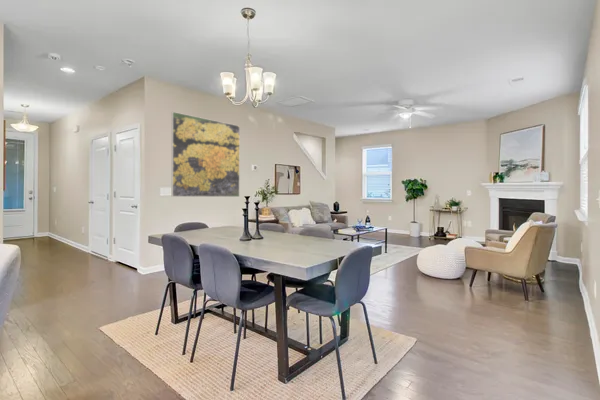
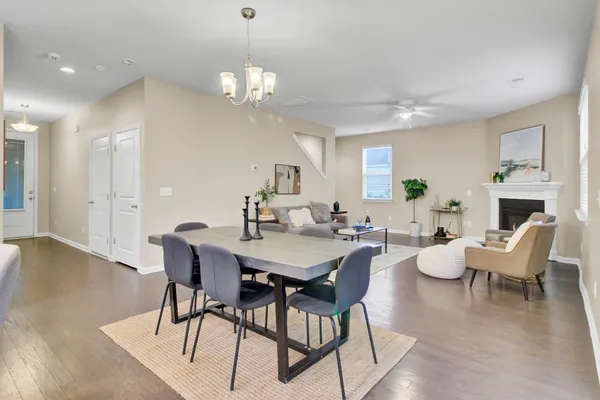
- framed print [171,111,241,198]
